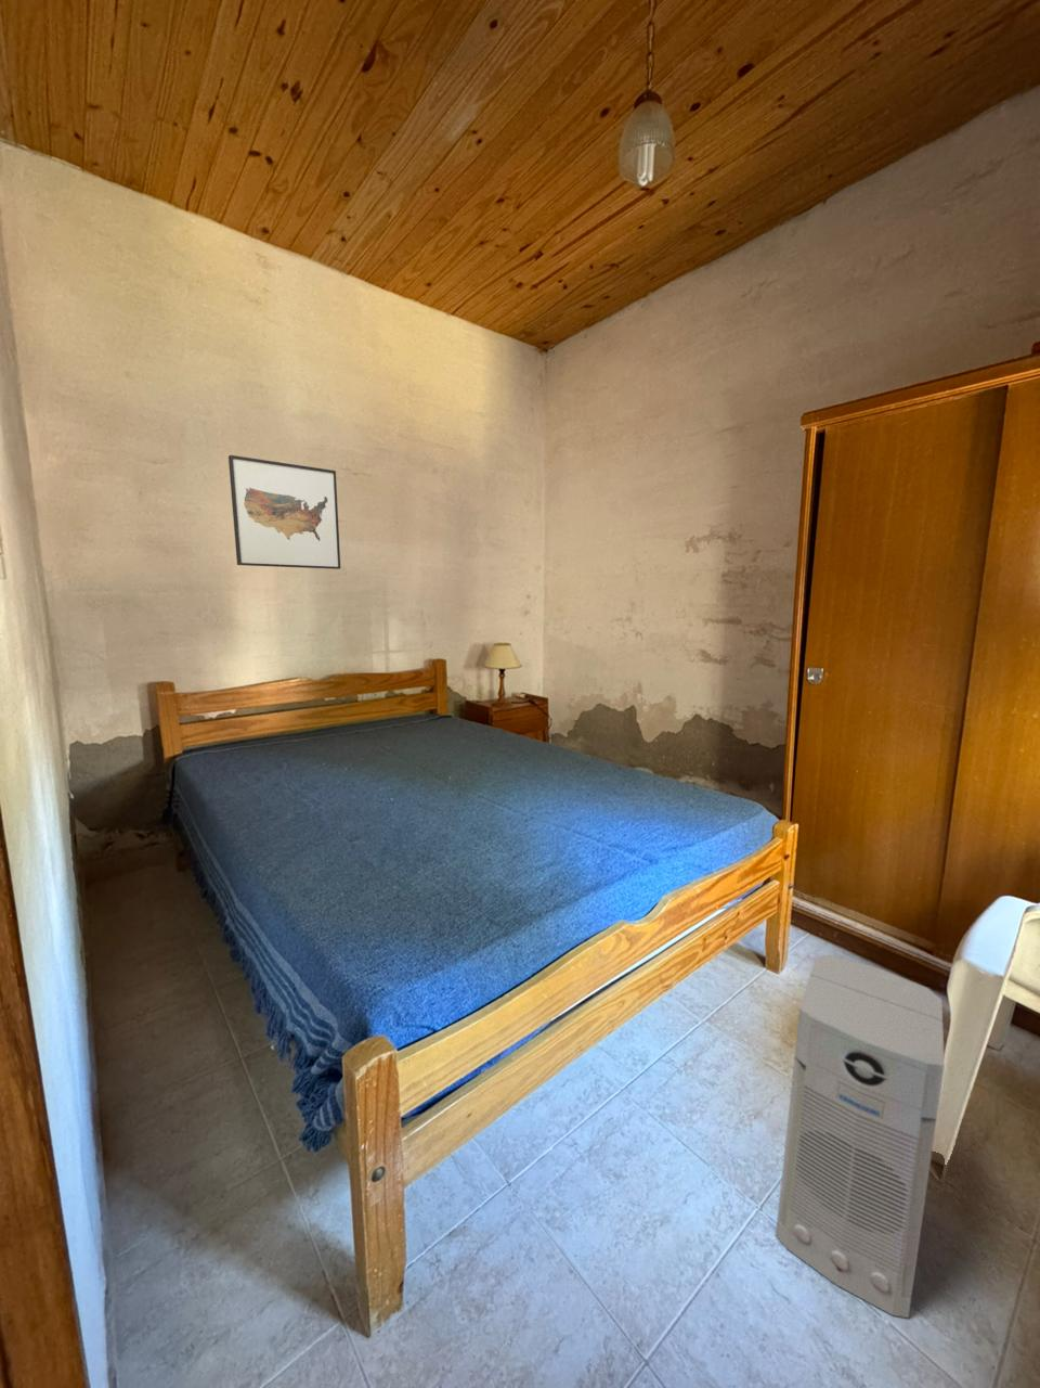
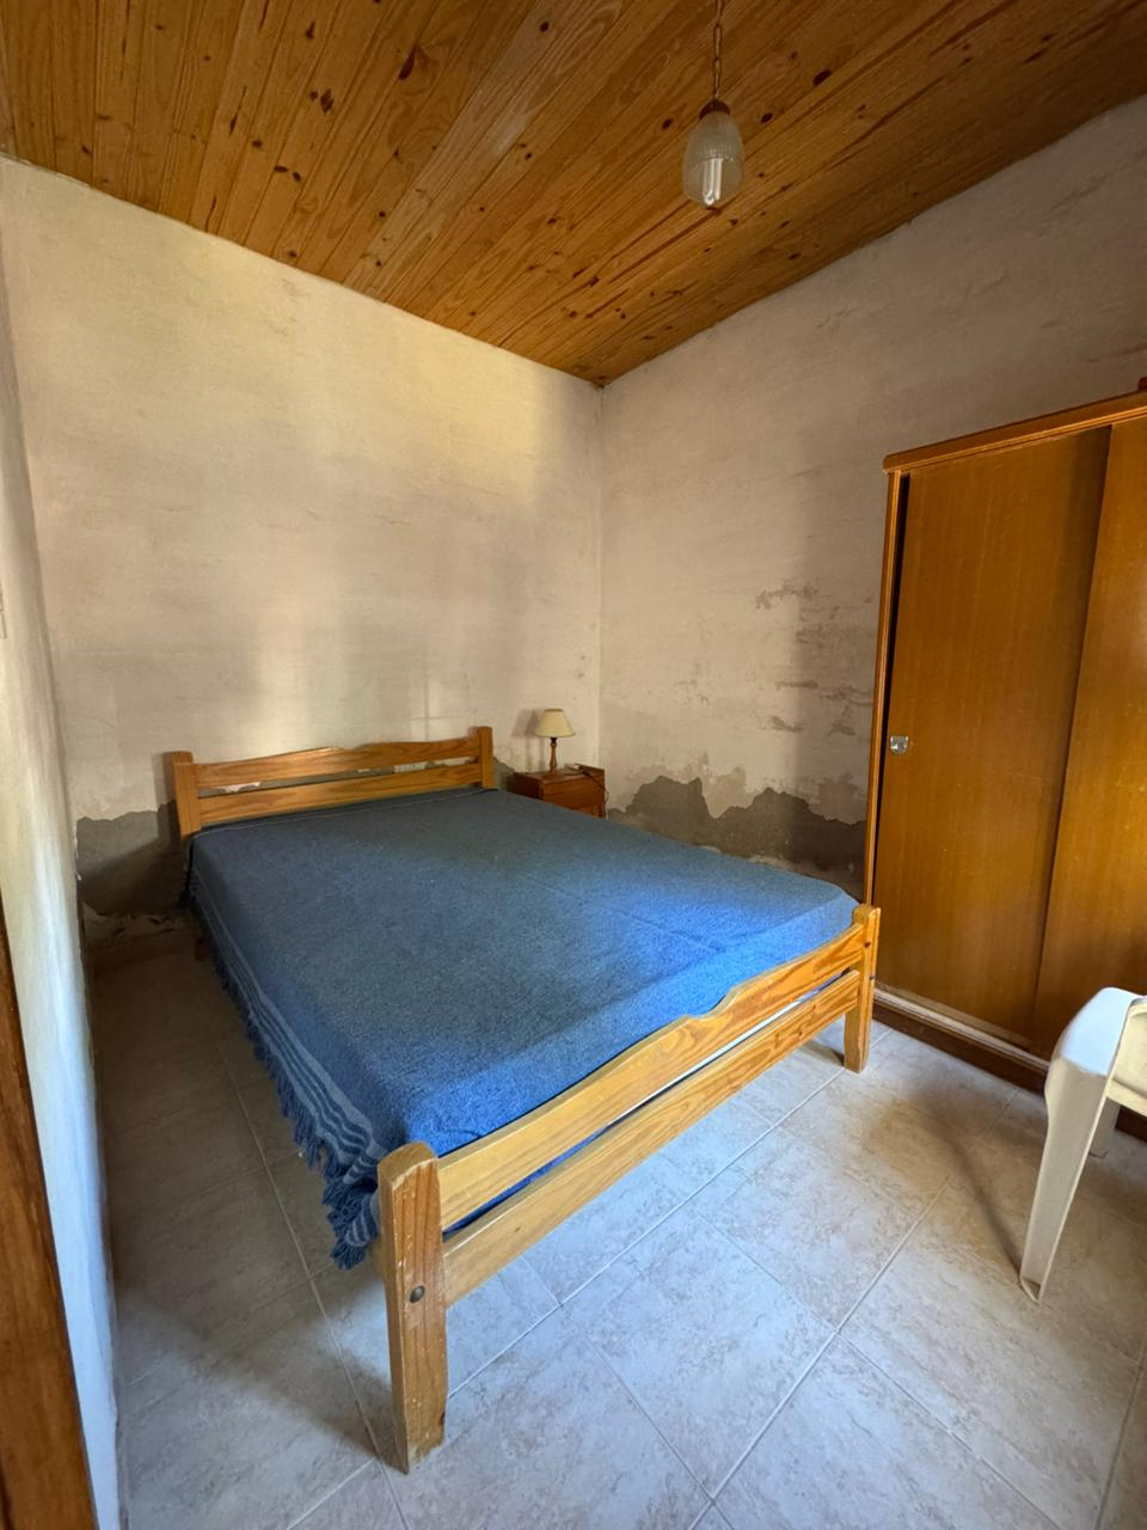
- wall art [227,455,341,571]
- air purifier [775,954,946,1319]
